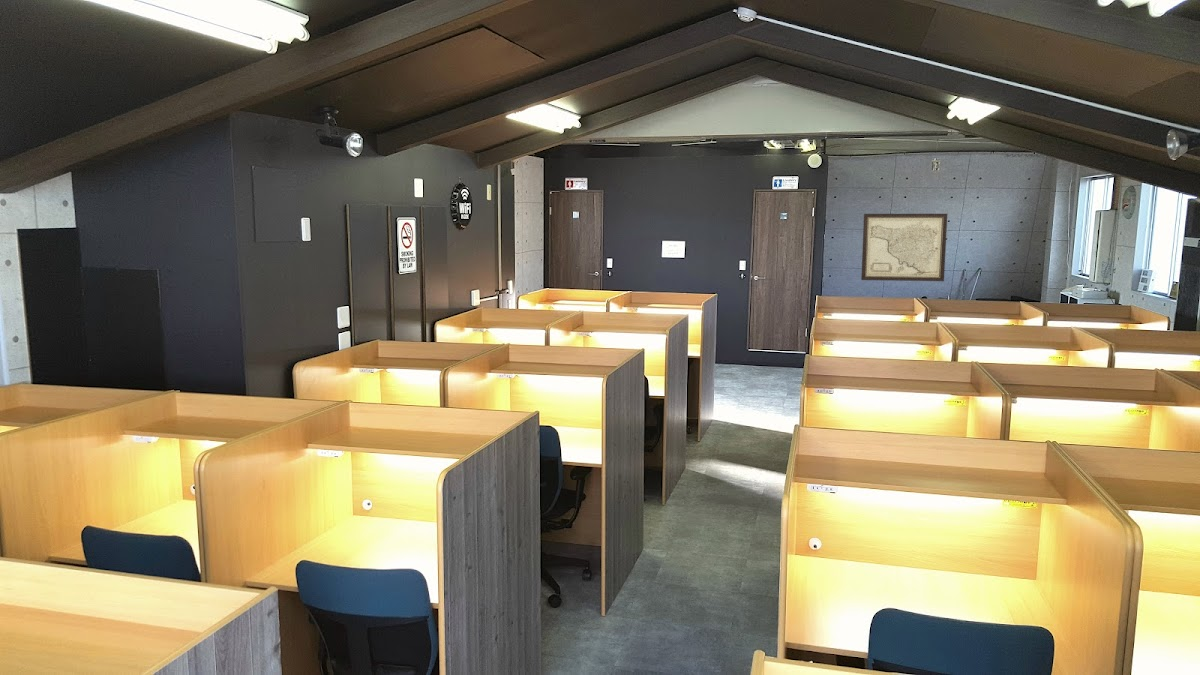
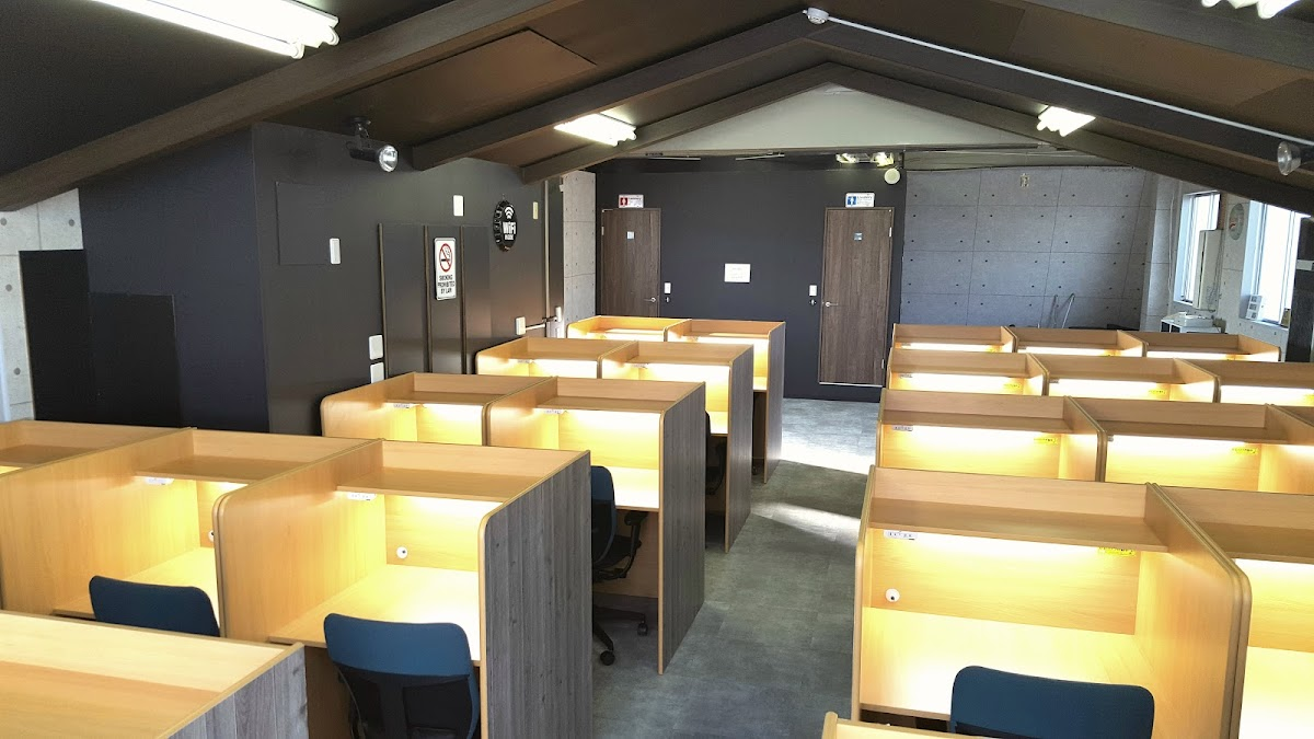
- wall art [860,213,948,282]
